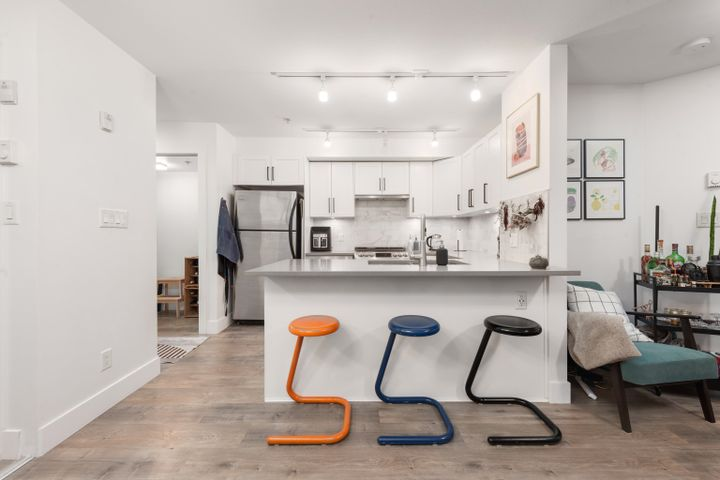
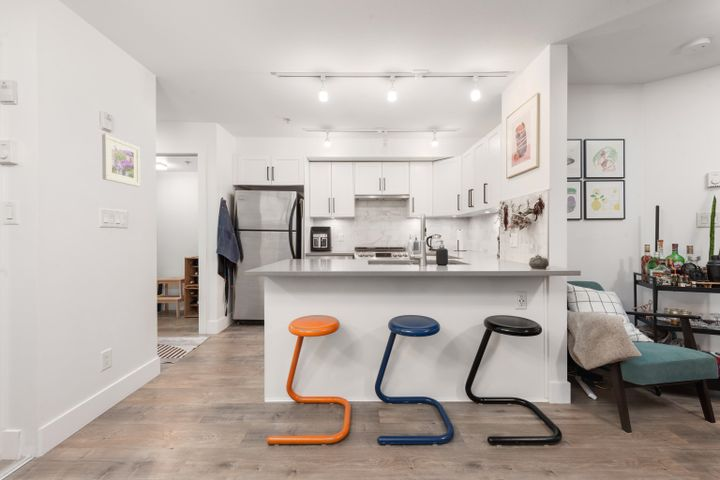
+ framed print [101,133,141,188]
